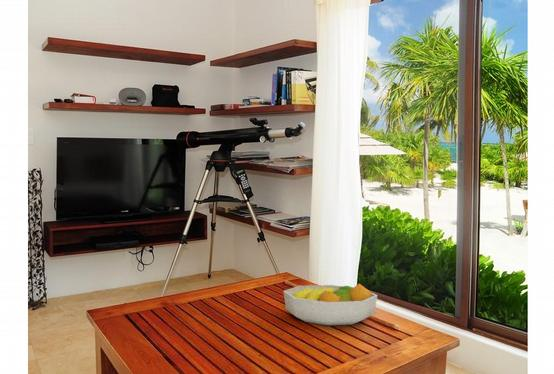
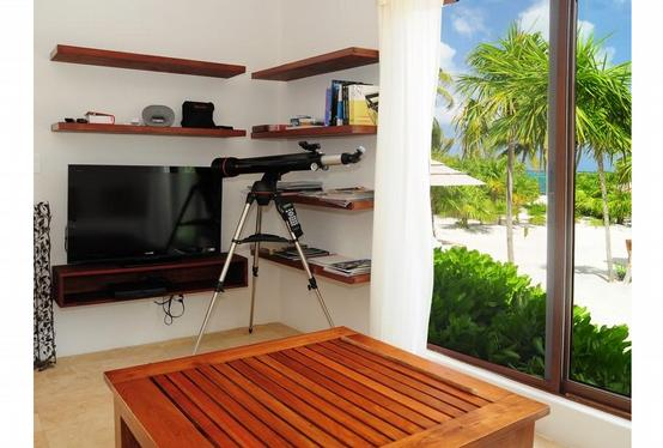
- fruit bowl [282,283,379,326]
